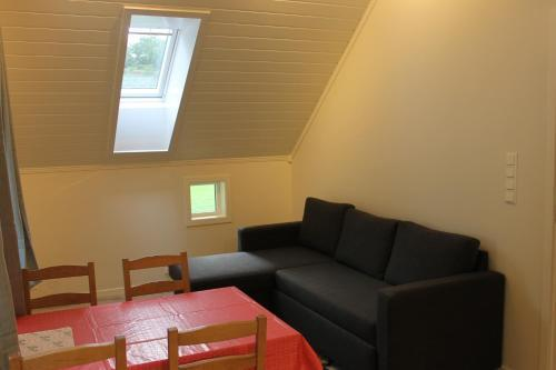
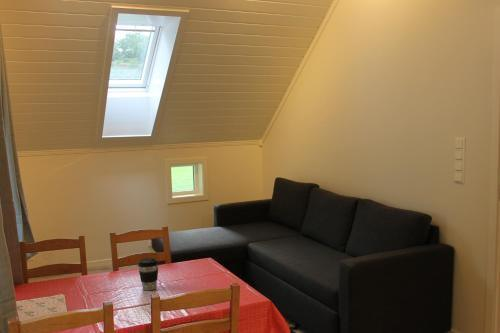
+ coffee cup [137,257,160,291]
